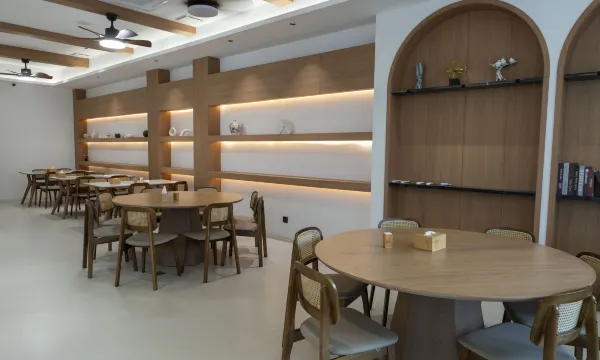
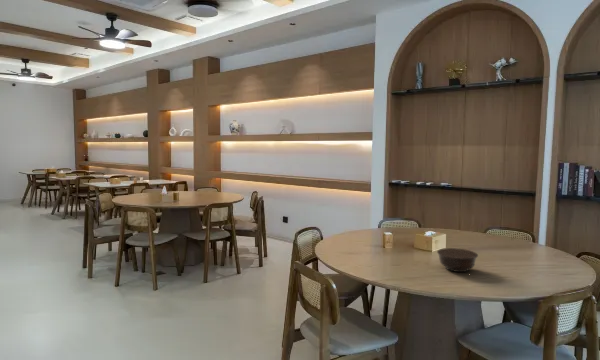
+ bowl [436,247,479,273]
